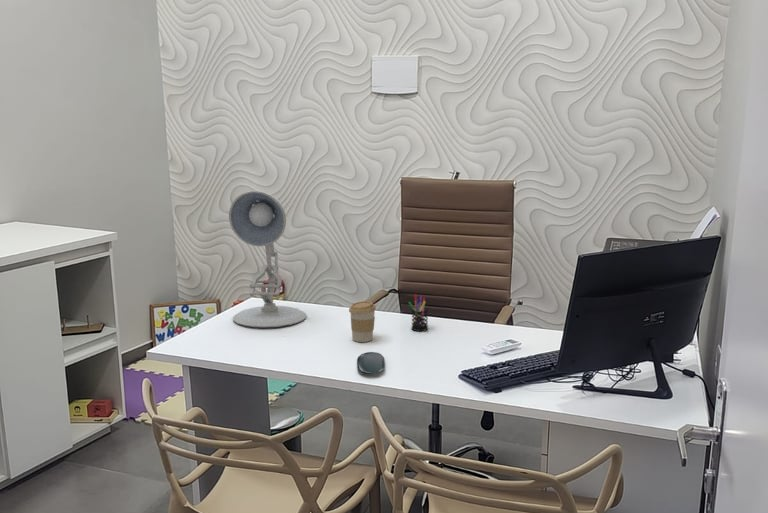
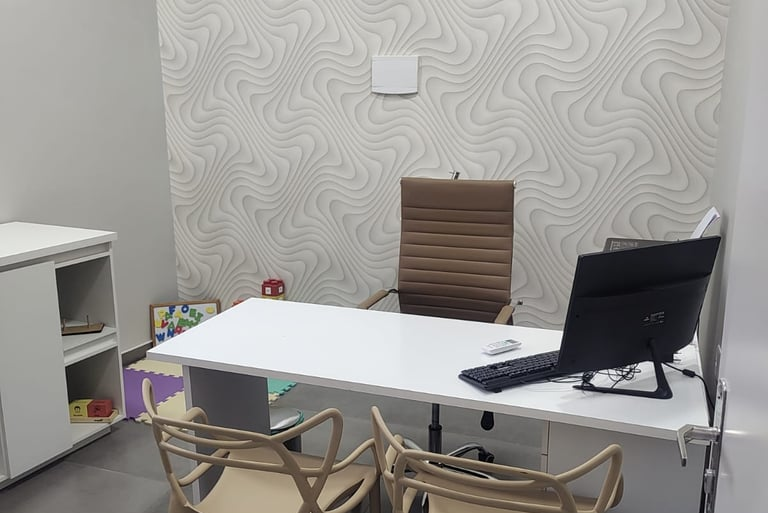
- oval tray [356,351,385,376]
- coffee cup [348,300,377,343]
- pen holder [408,293,429,332]
- desk lamp [228,190,308,328]
